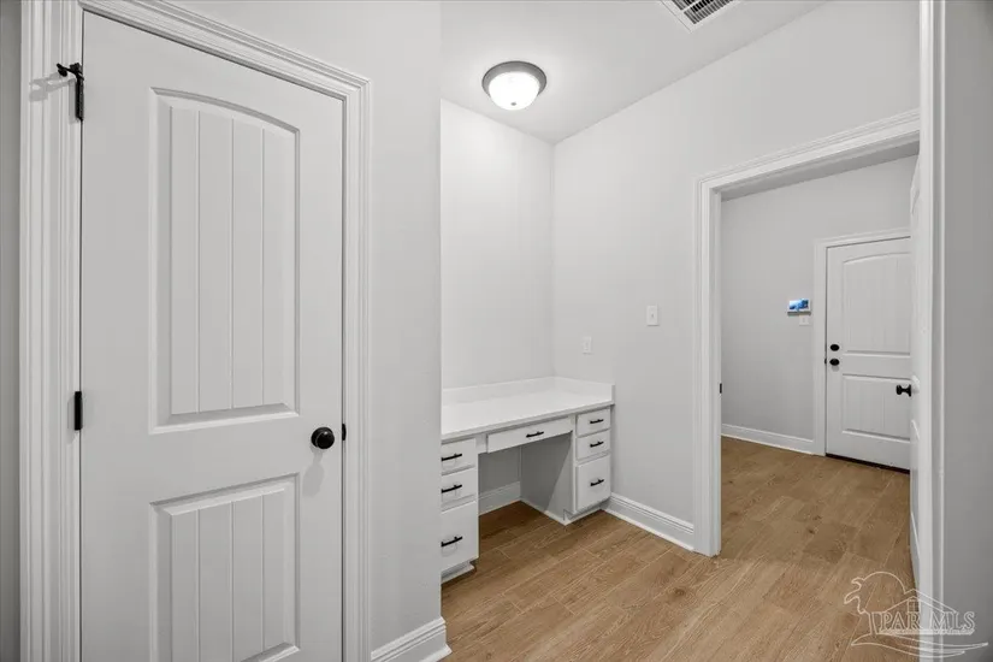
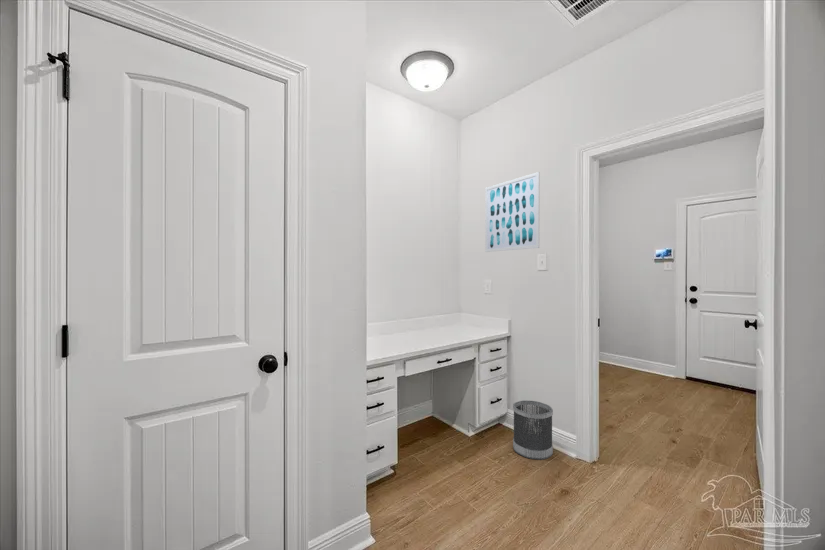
+ wastebasket [512,399,554,461]
+ wall art [484,171,541,253]
